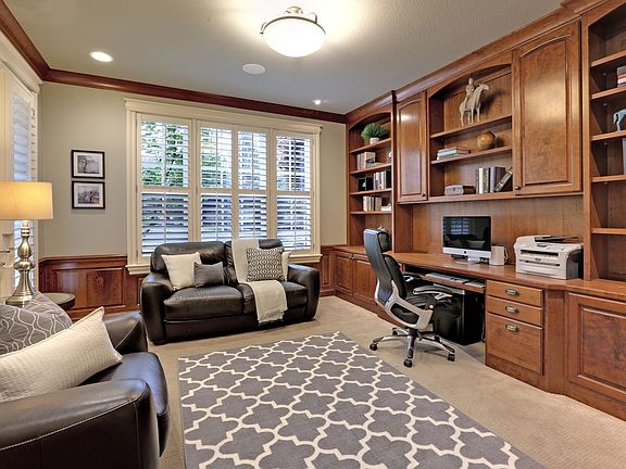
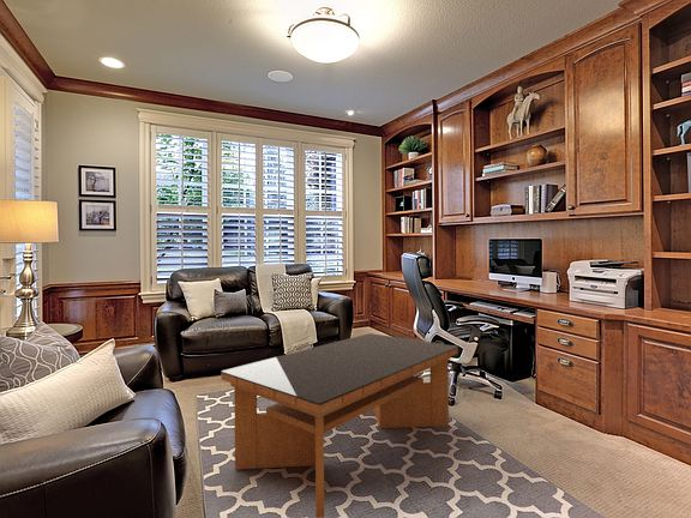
+ coffee table [220,332,459,518]
